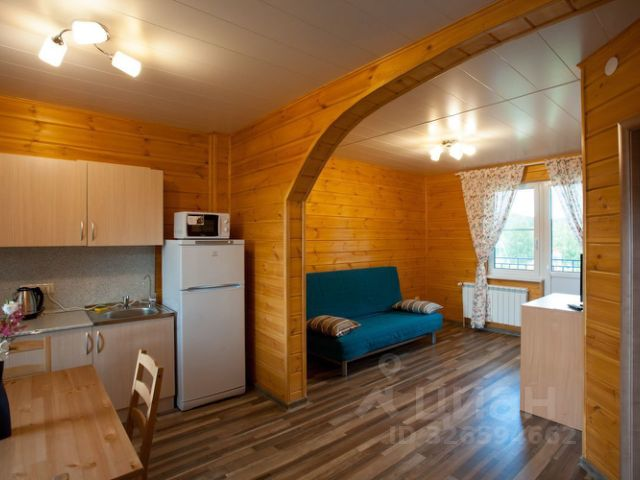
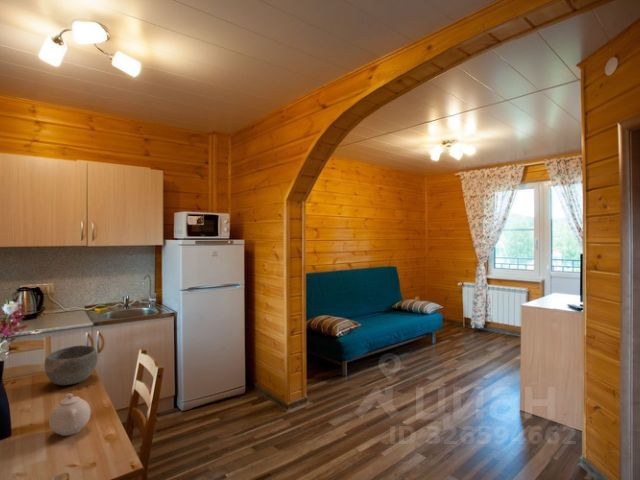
+ bowl [43,344,99,386]
+ teapot [48,393,92,437]
